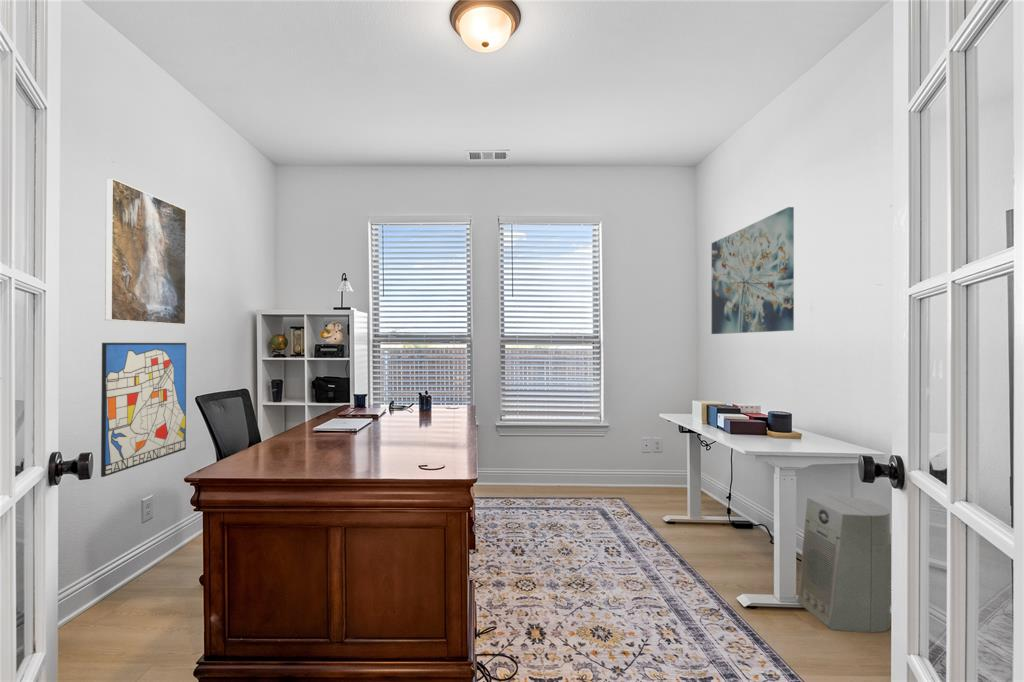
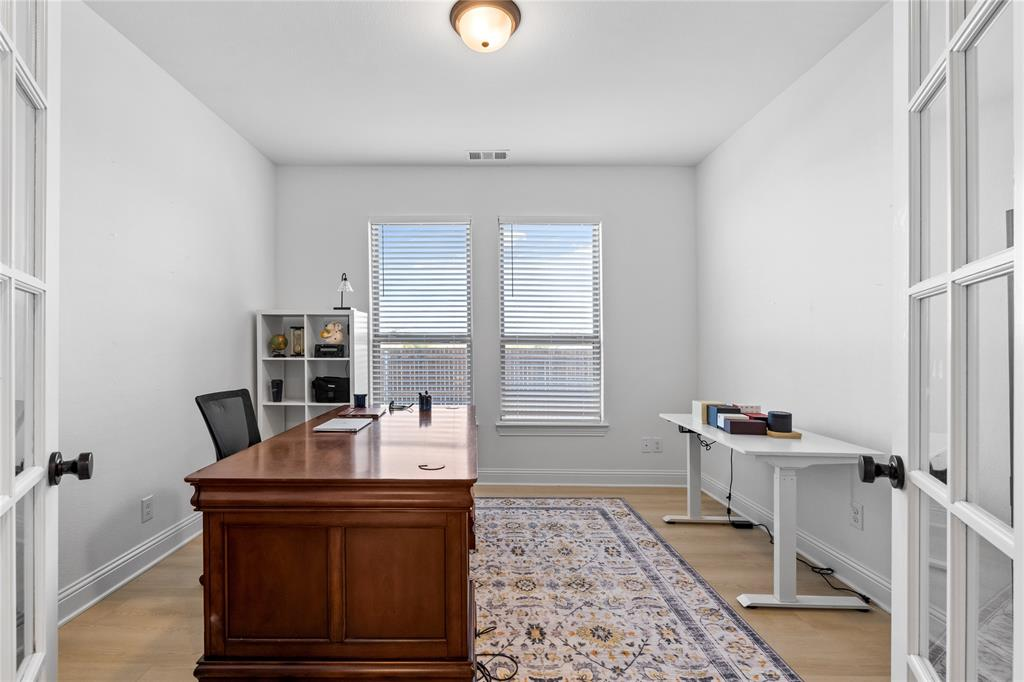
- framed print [104,177,187,326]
- fan [797,494,892,634]
- wall art [100,342,187,478]
- wall art [711,206,795,335]
